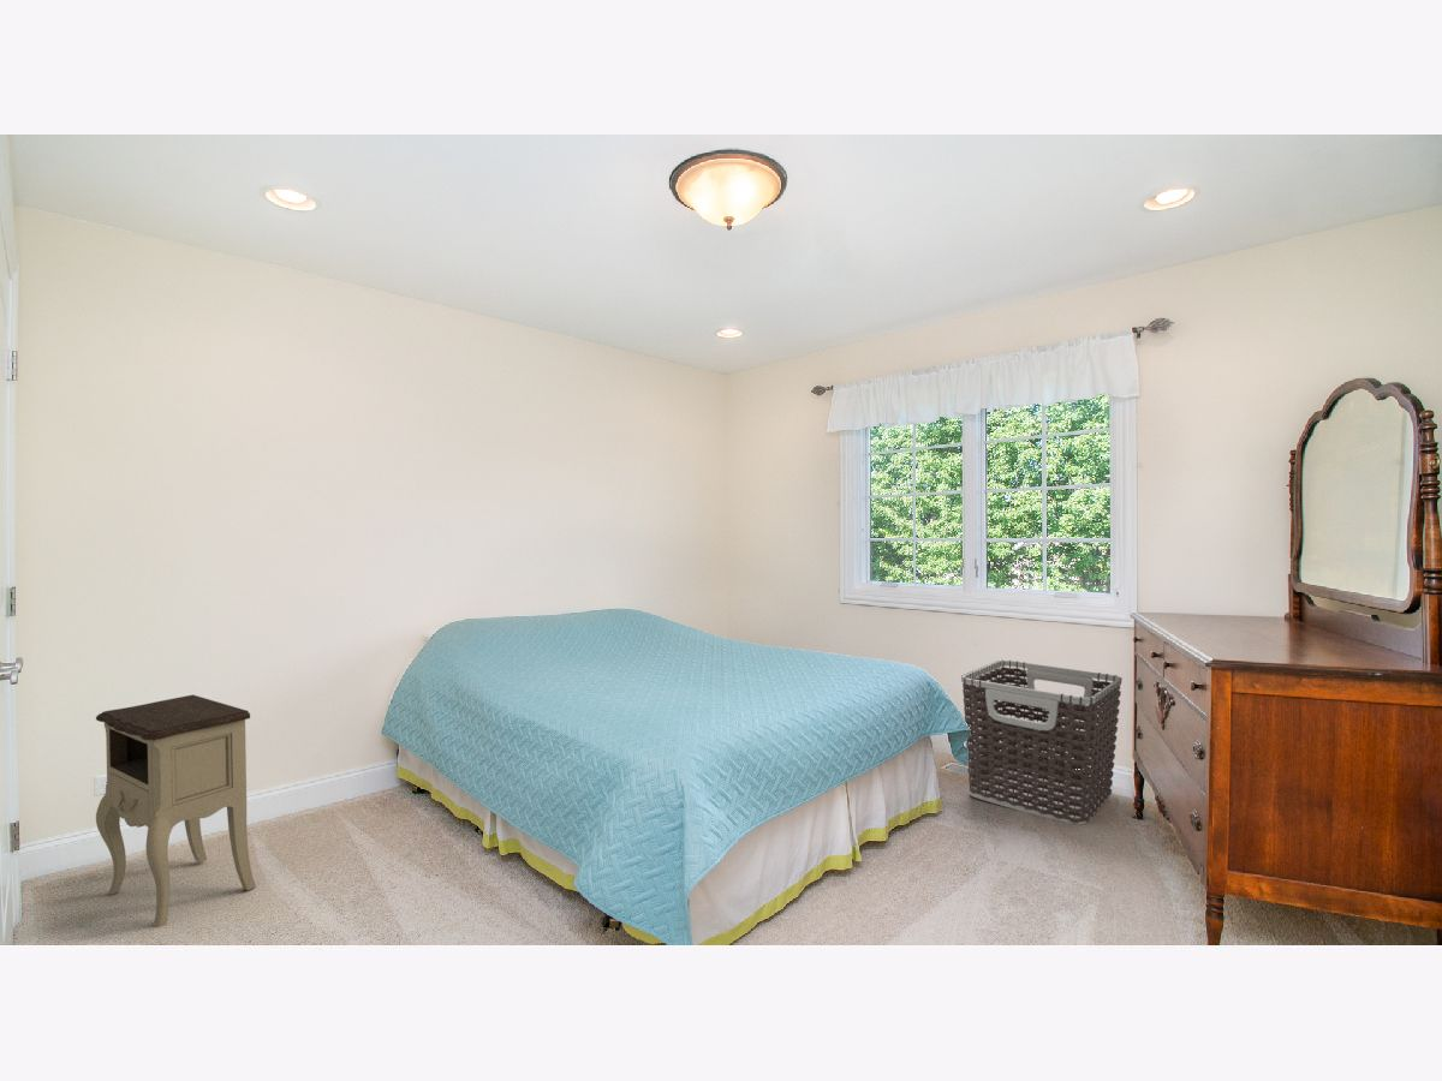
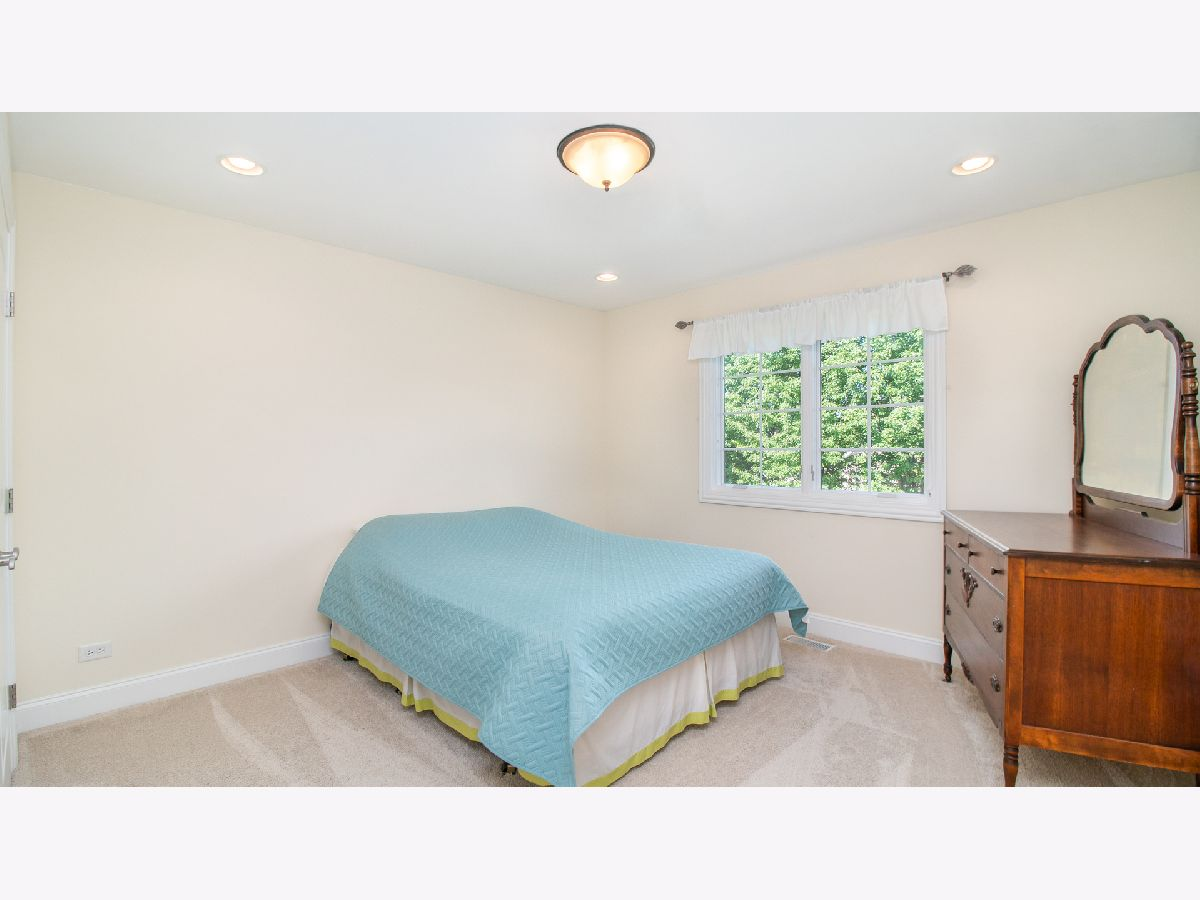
- nightstand [95,694,257,928]
- clothes hamper [960,659,1124,825]
